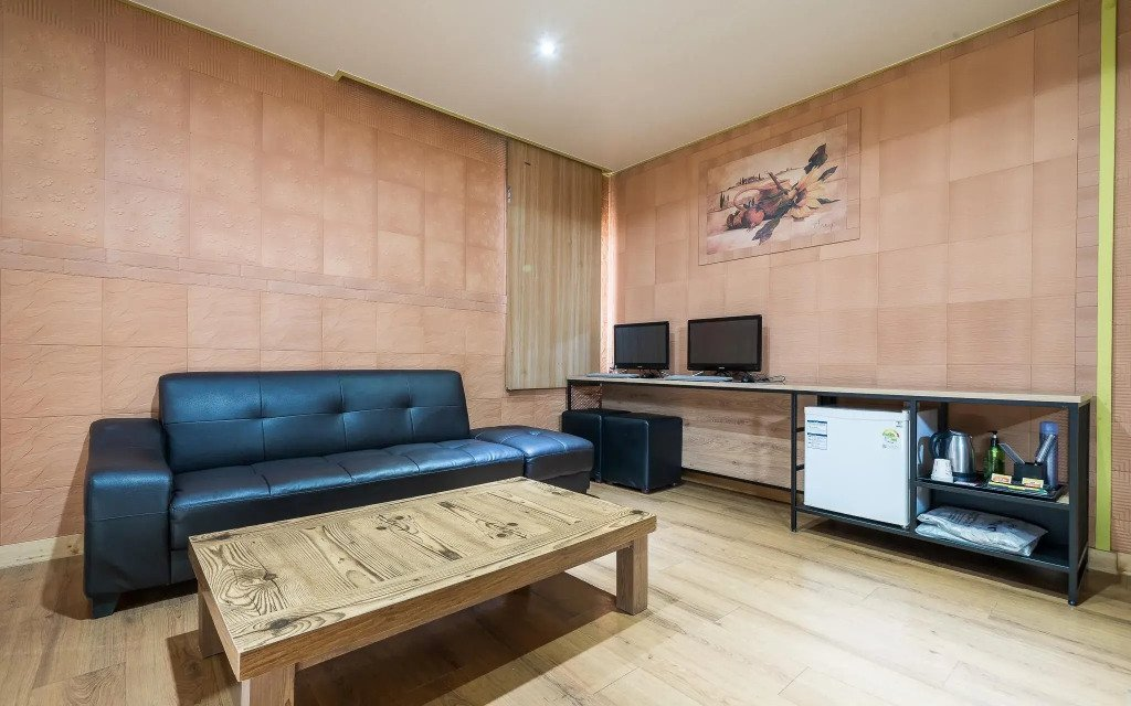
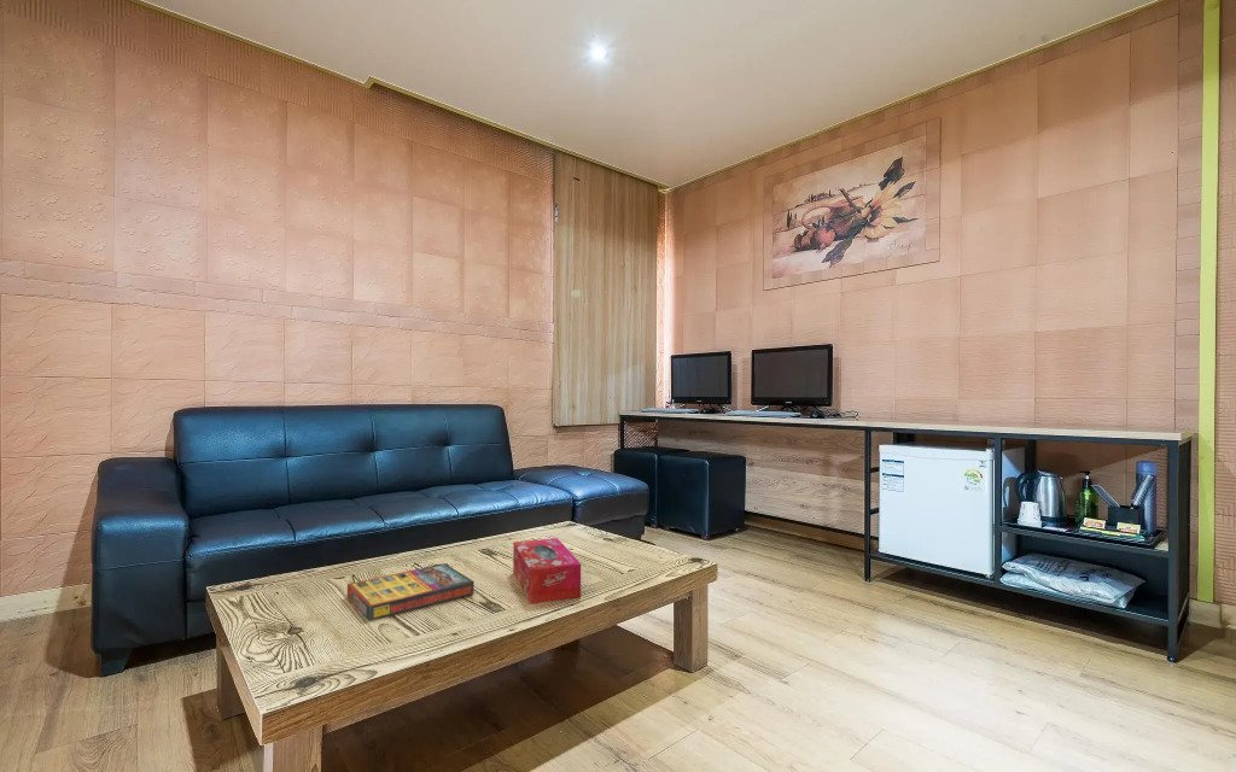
+ game compilation box [346,562,476,622]
+ tissue box [512,537,582,604]
